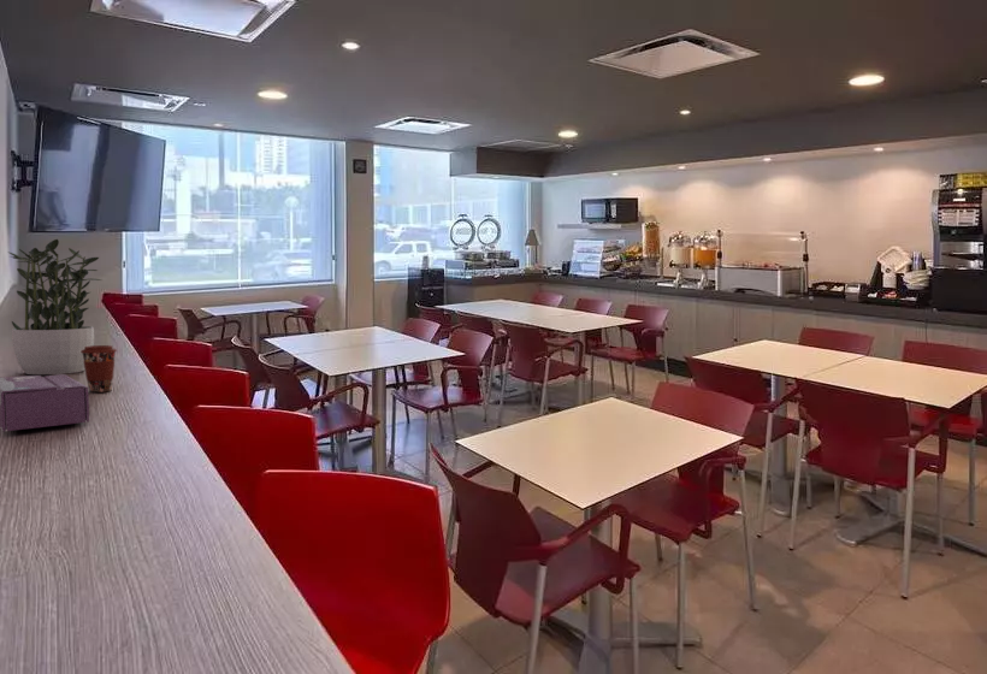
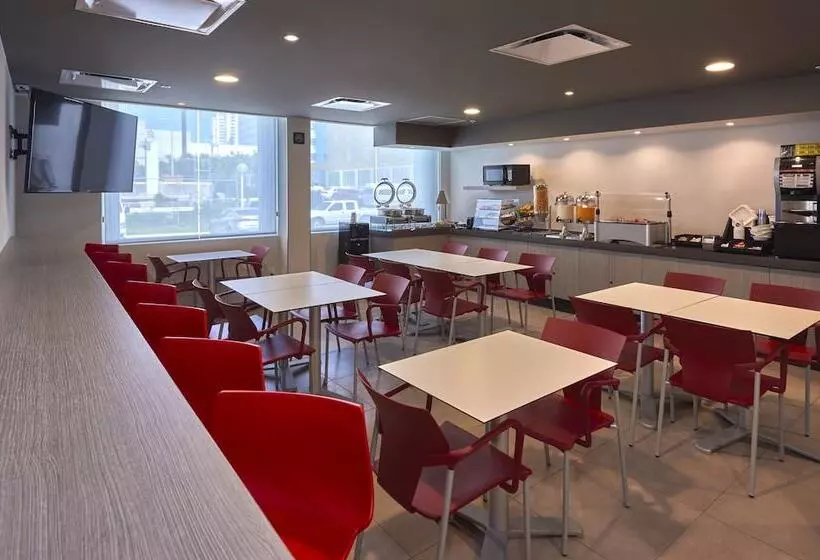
- potted plant [7,238,102,376]
- tissue box [0,373,90,433]
- coffee cup [81,344,118,394]
